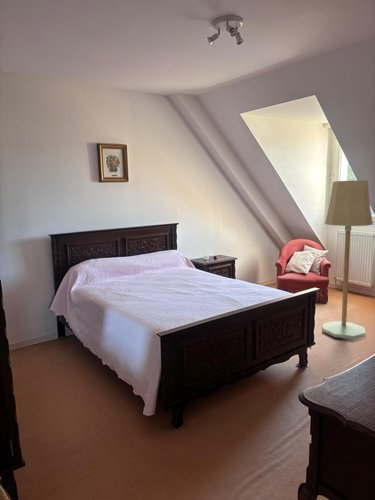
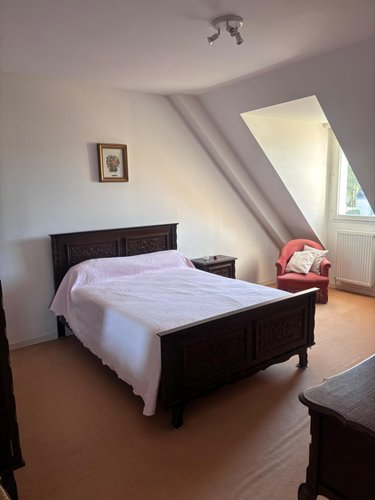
- floor lamp [322,179,374,340]
